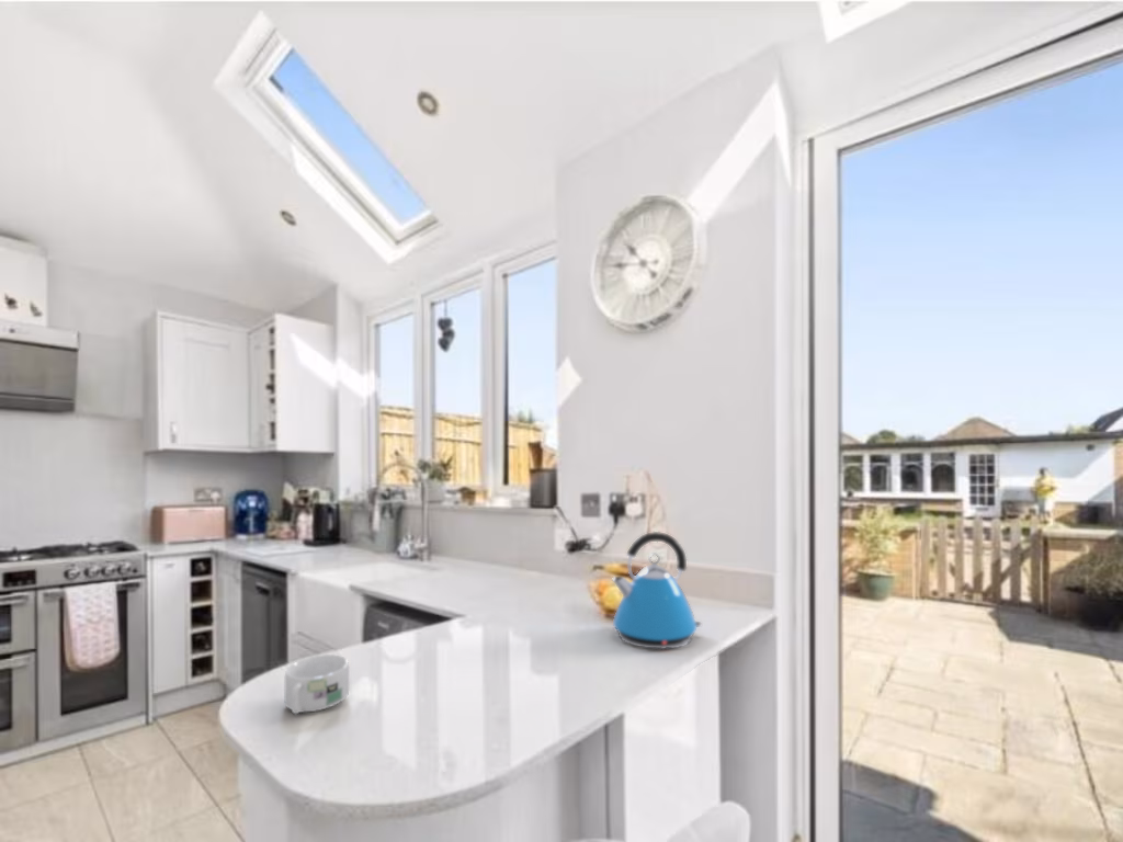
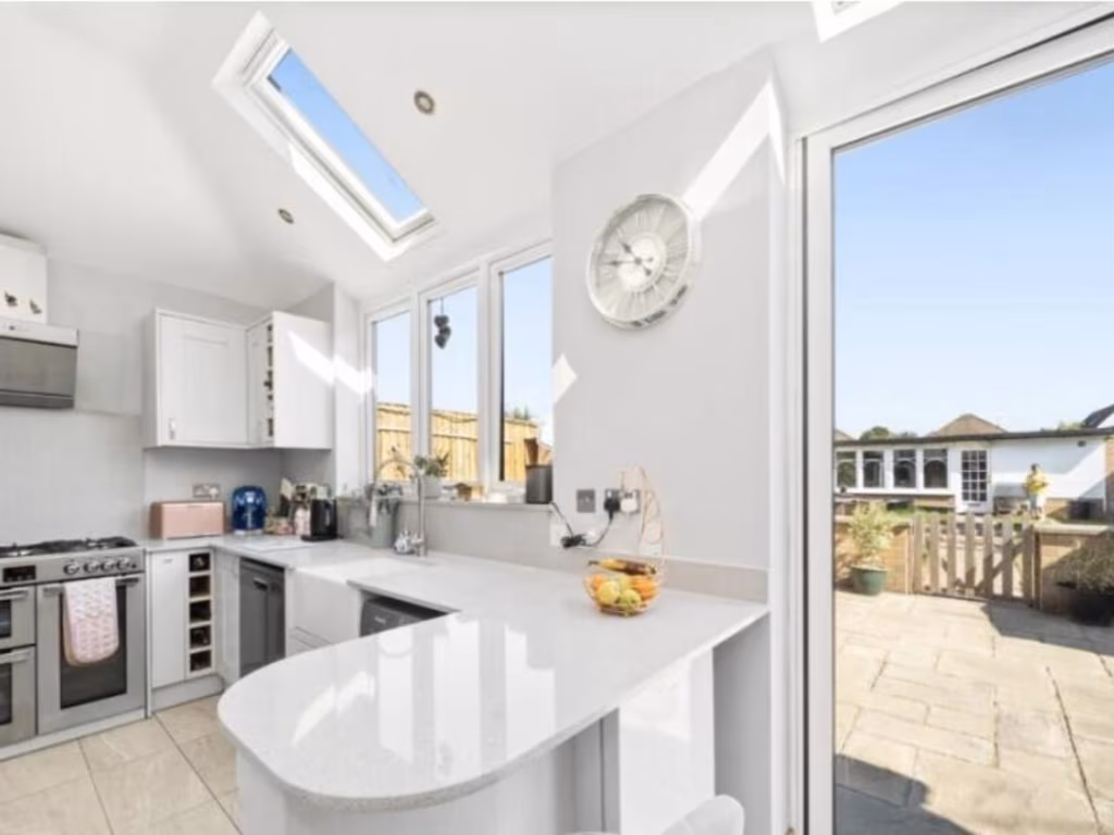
- mug [284,653,350,715]
- kettle [611,531,703,650]
